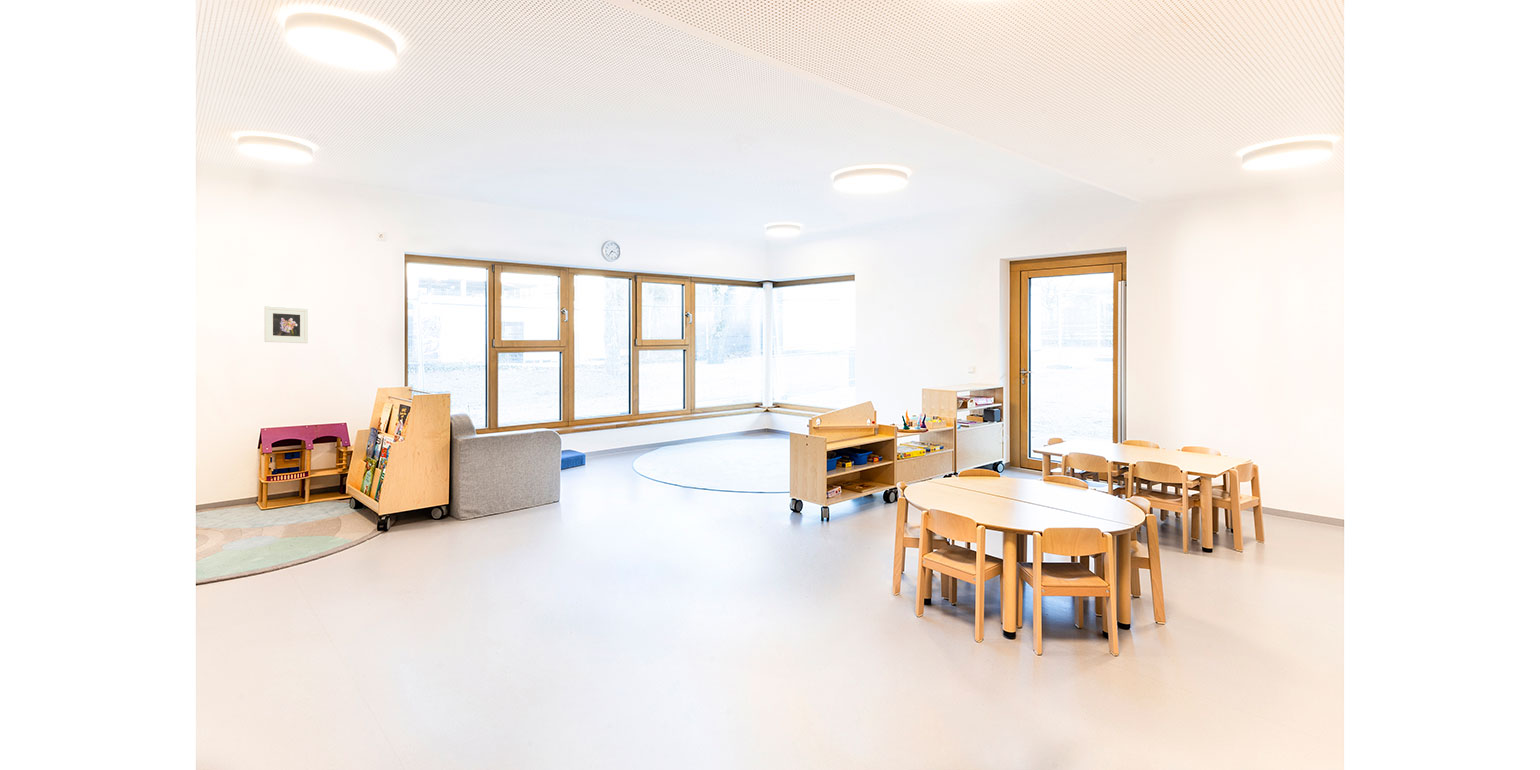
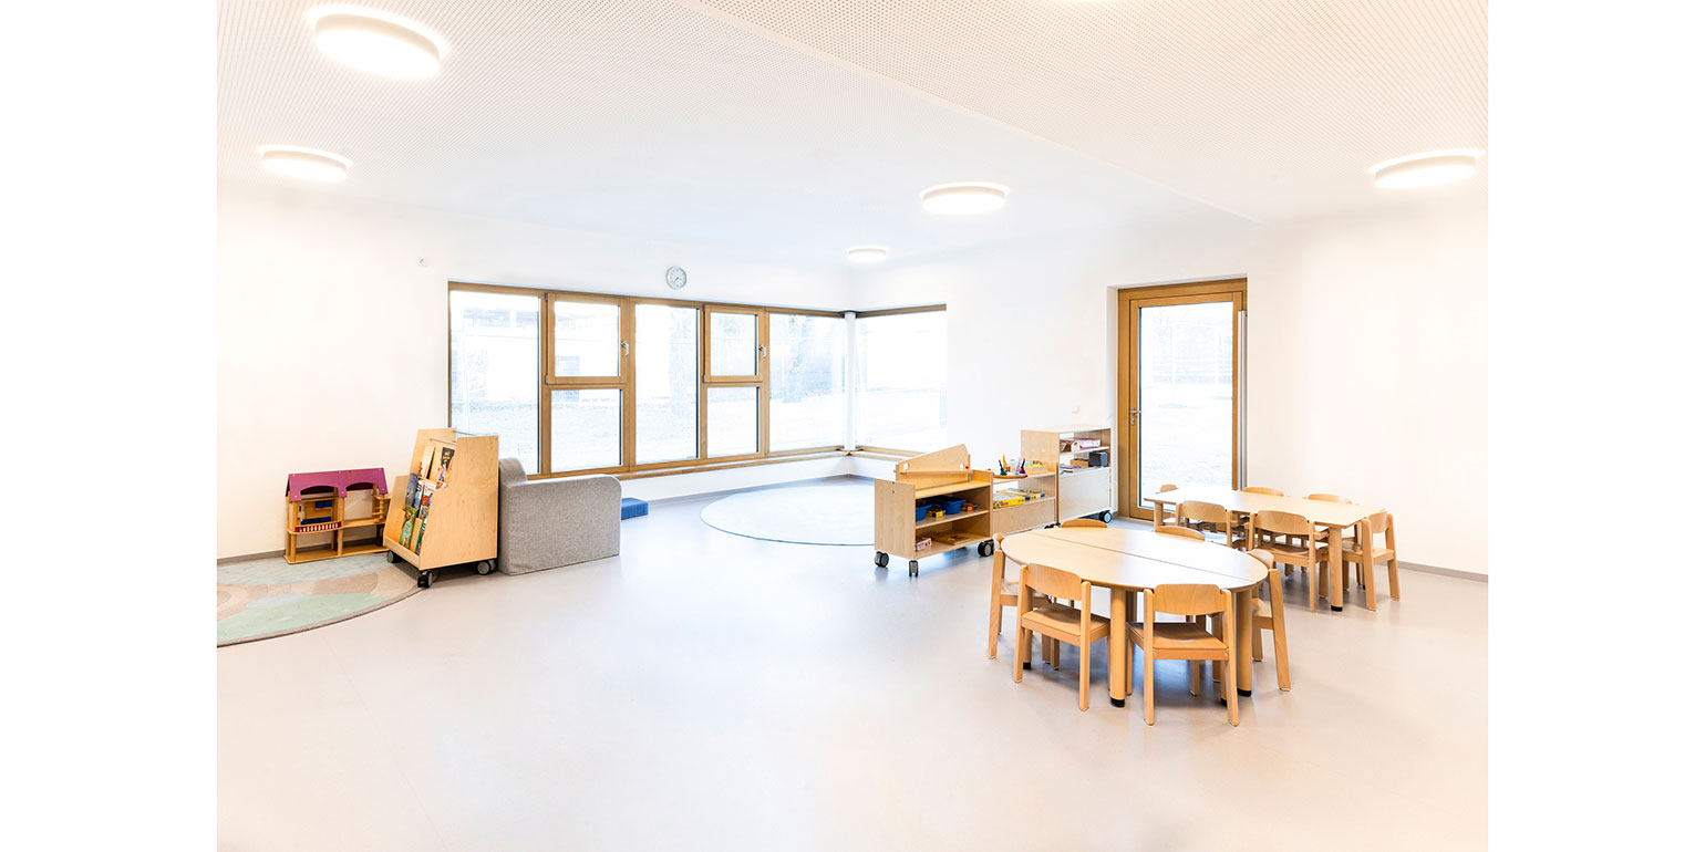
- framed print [264,305,309,344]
